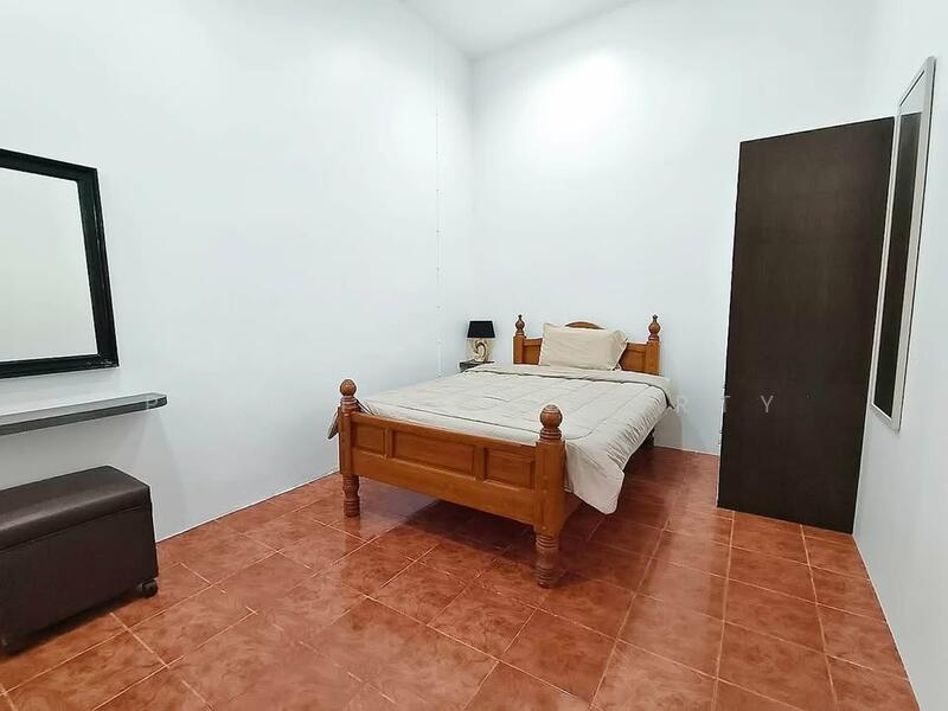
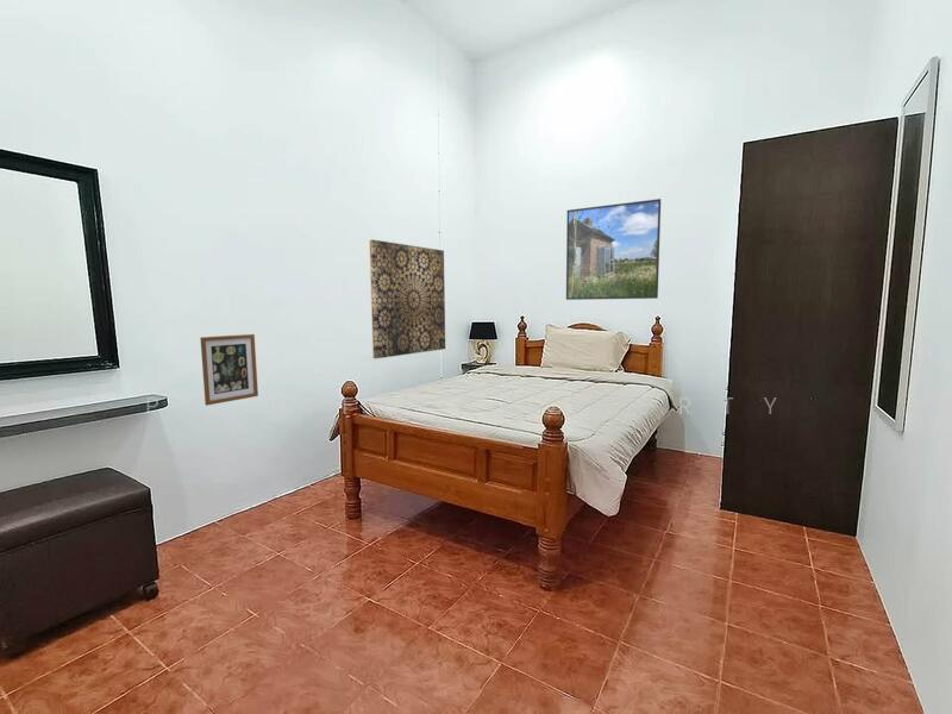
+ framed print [565,198,662,301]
+ wall art [199,333,259,407]
+ wall art [368,238,446,359]
